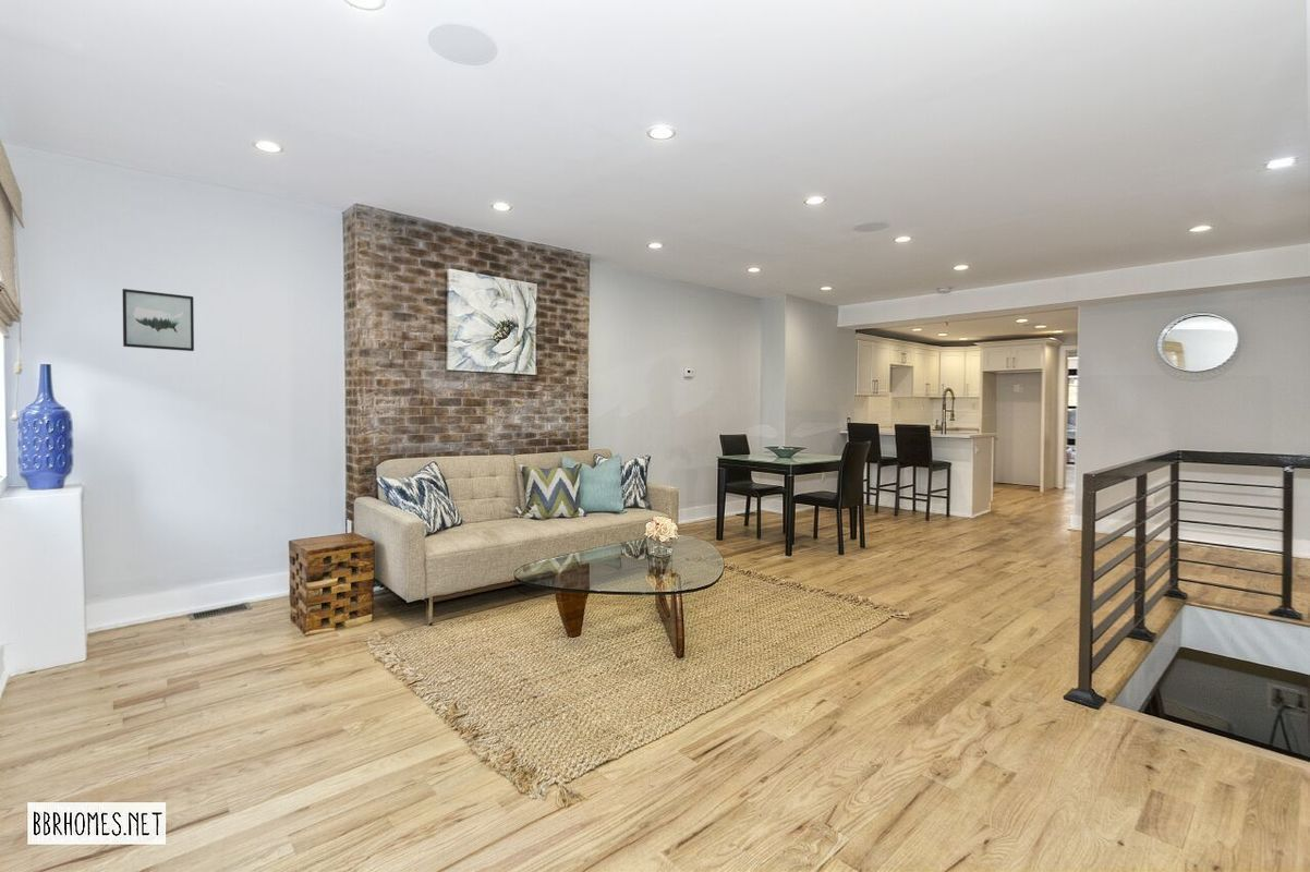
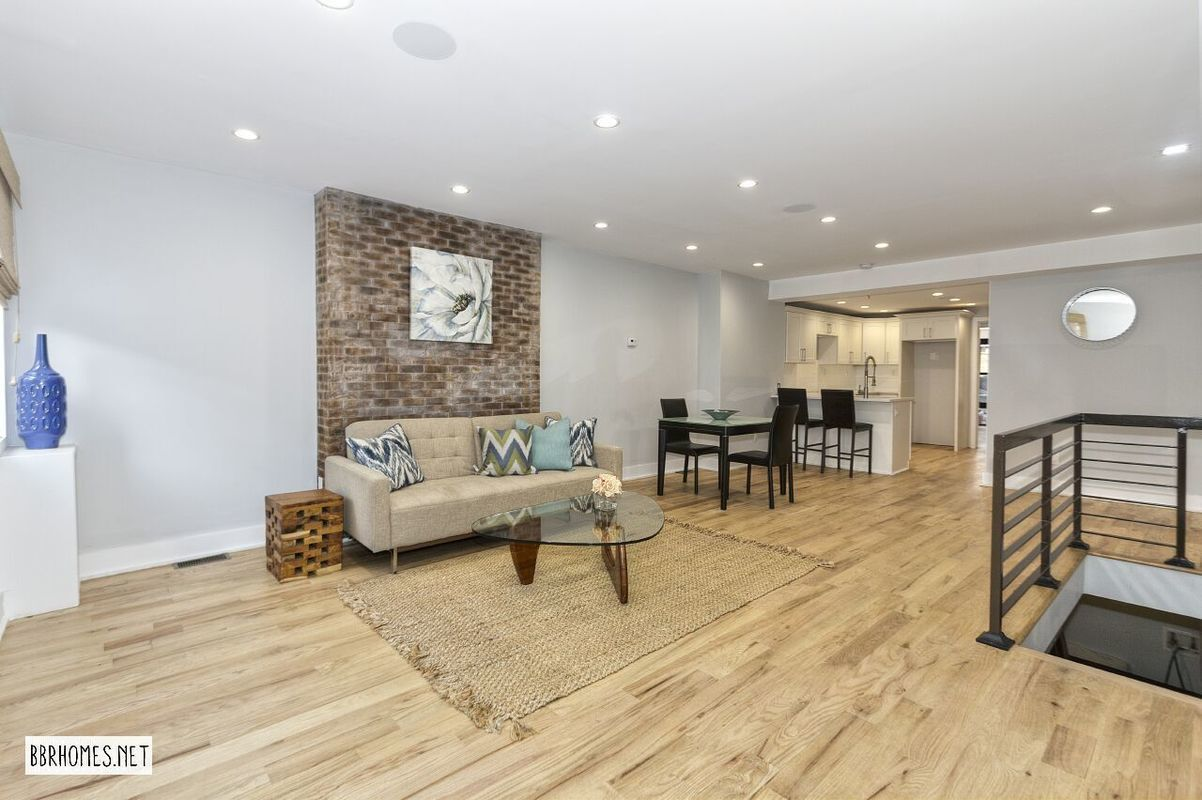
- wall art [121,288,195,352]
